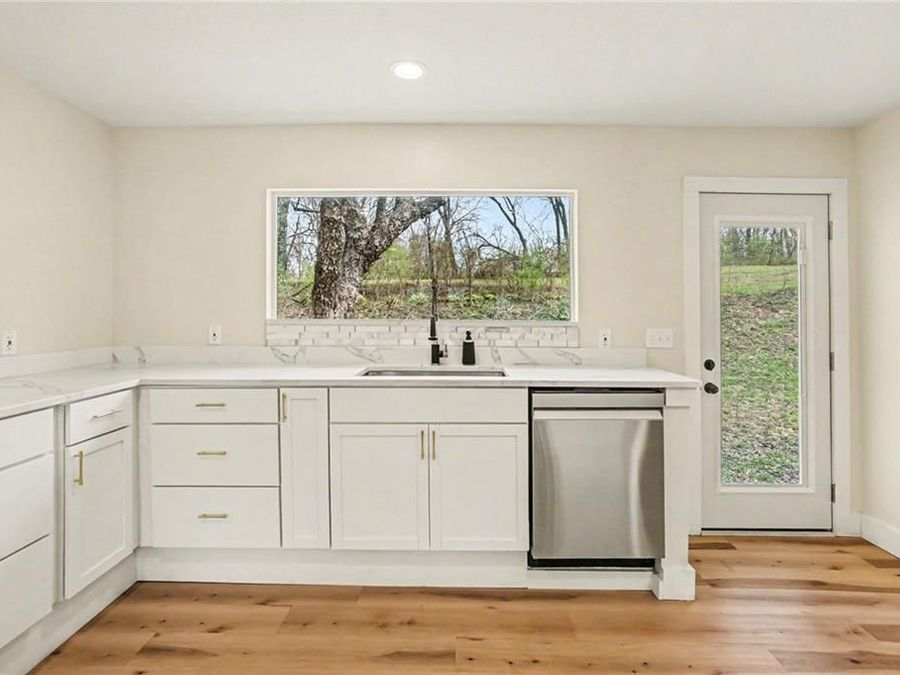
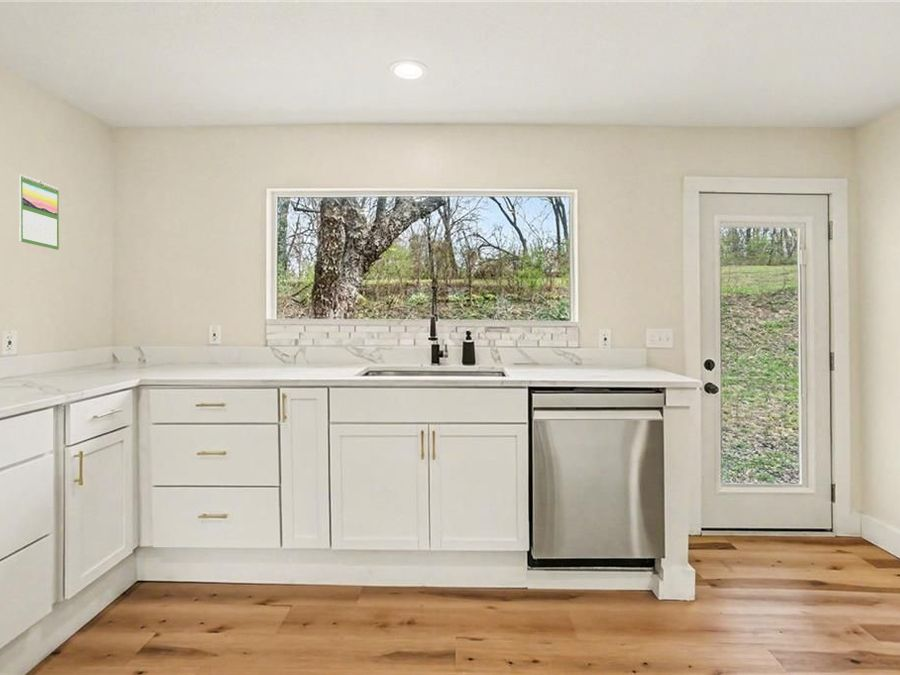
+ calendar [18,174,60,251]
